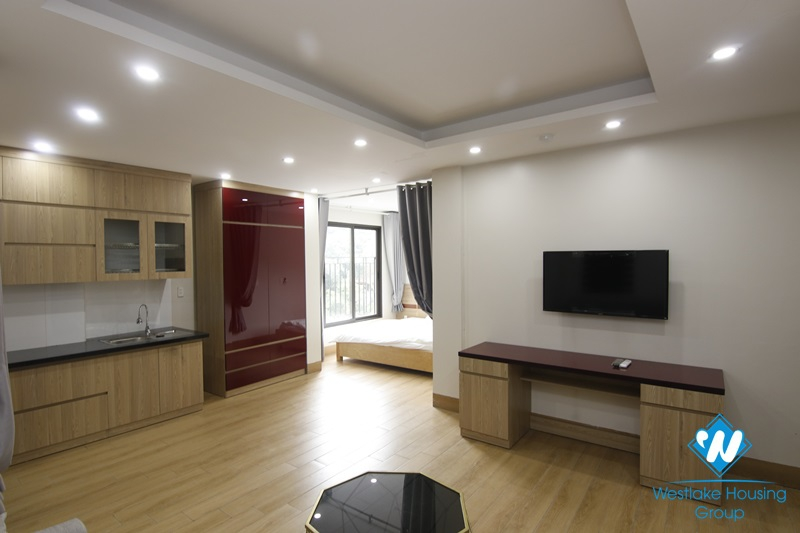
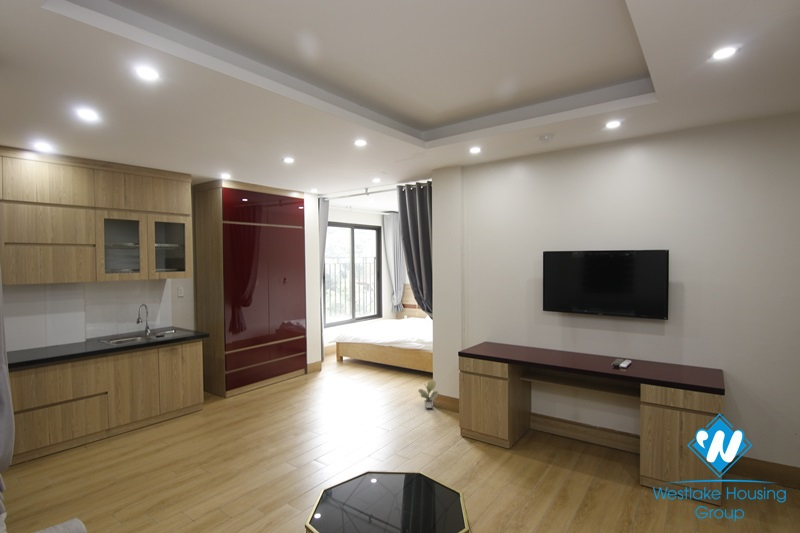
+ potted plant [417,379,439,409]
